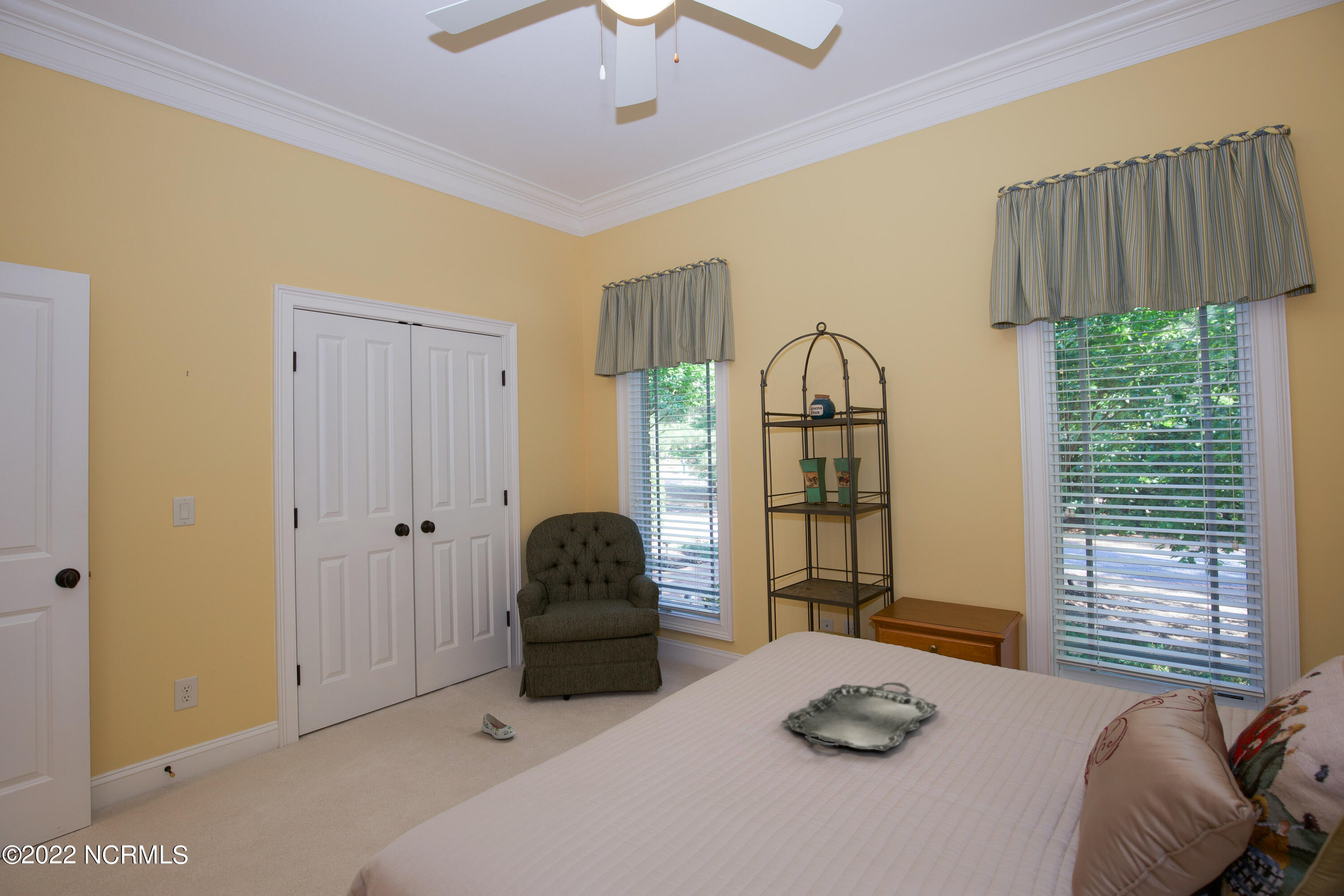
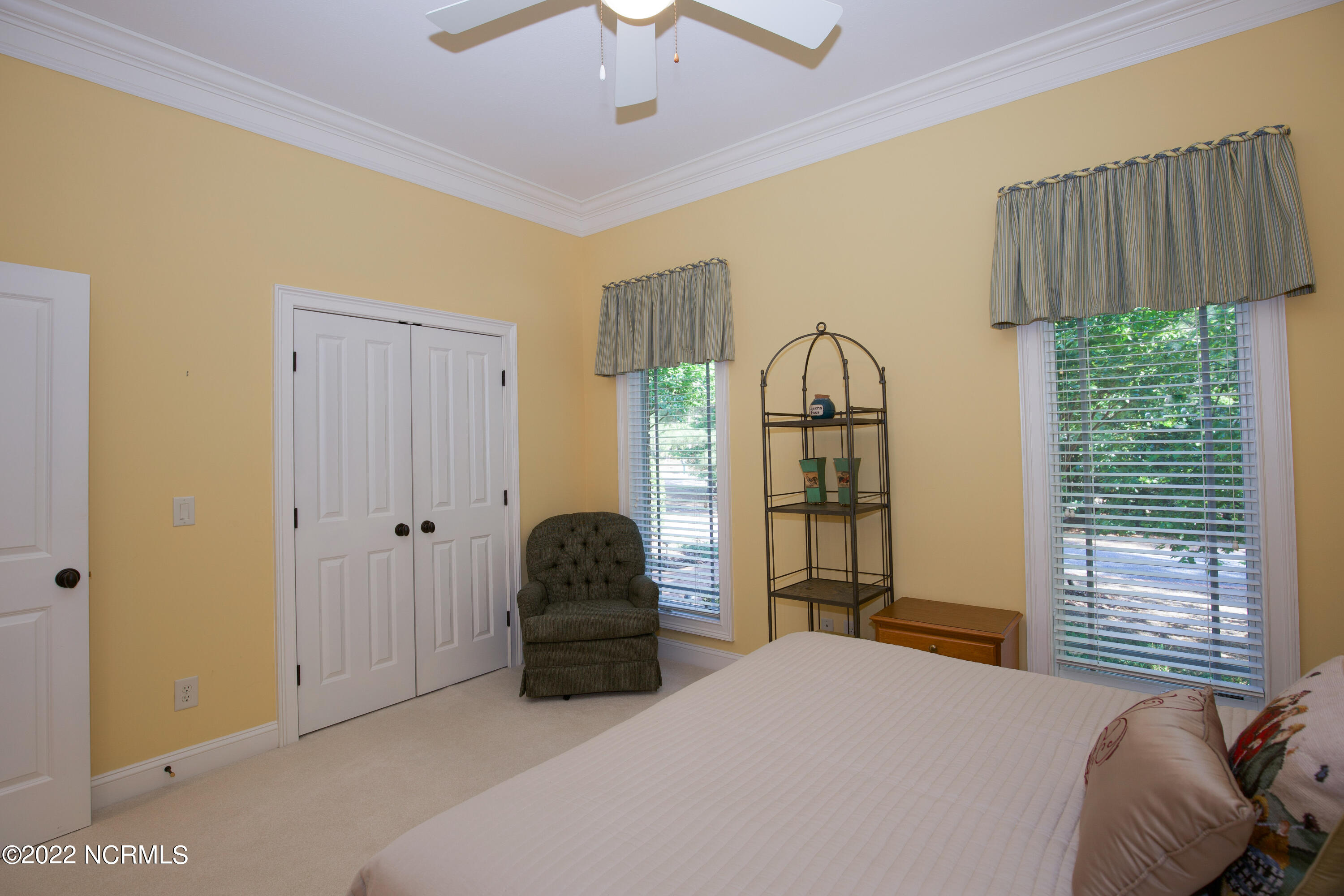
- shoe [482,712,517,739]
- serving tray [782,682,938,751]
